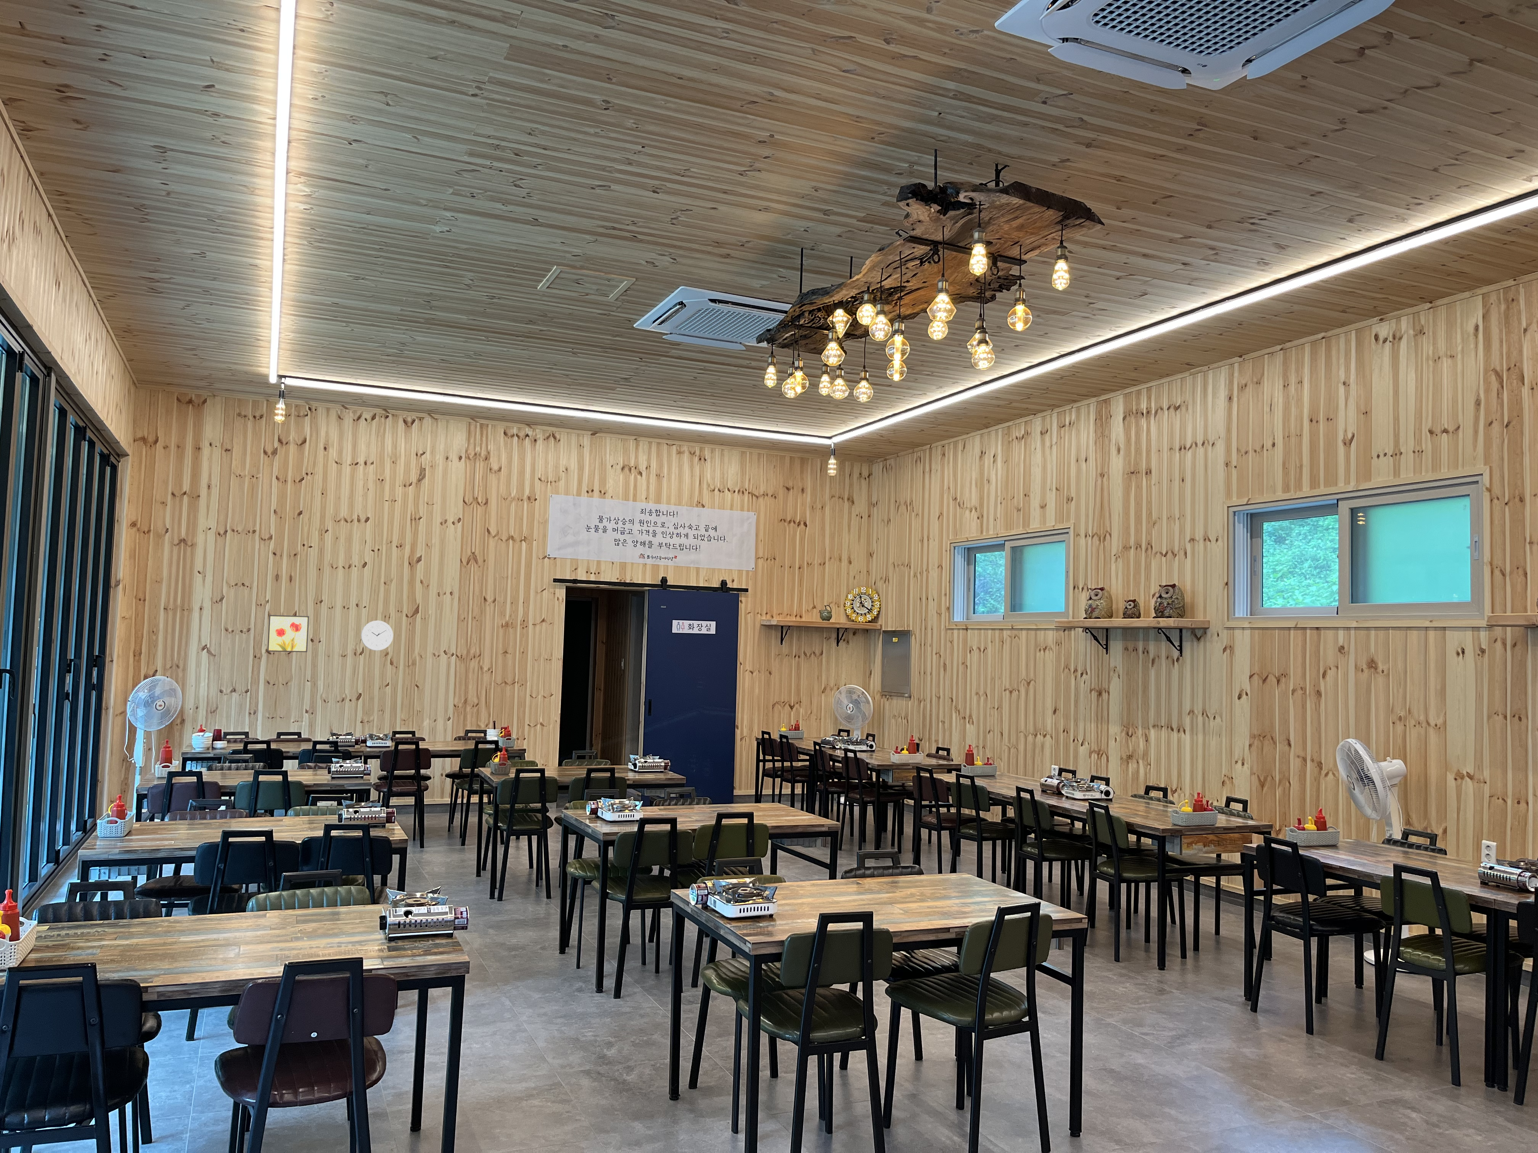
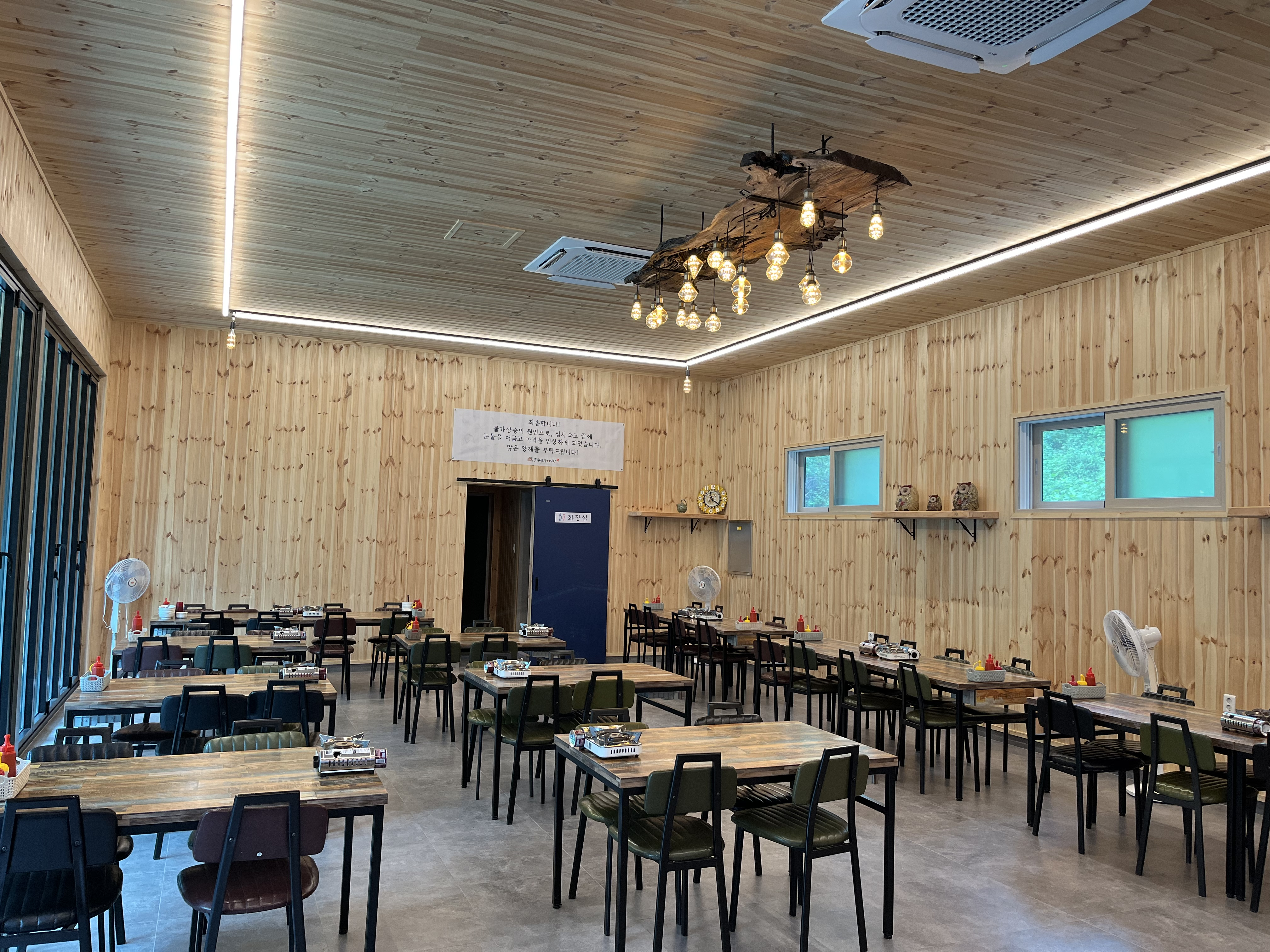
- wall art [266,614,309,653]
- wall clock [361,620,394,652]
